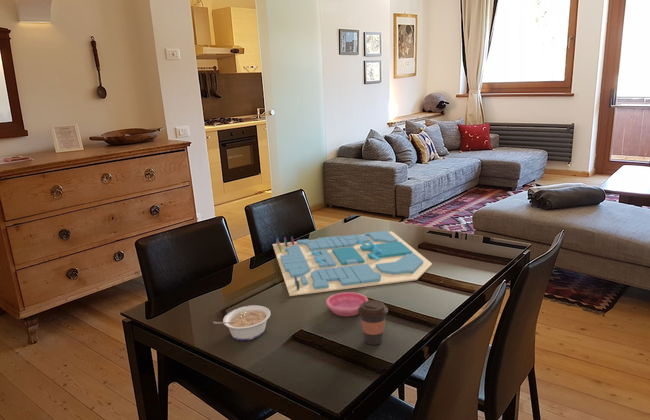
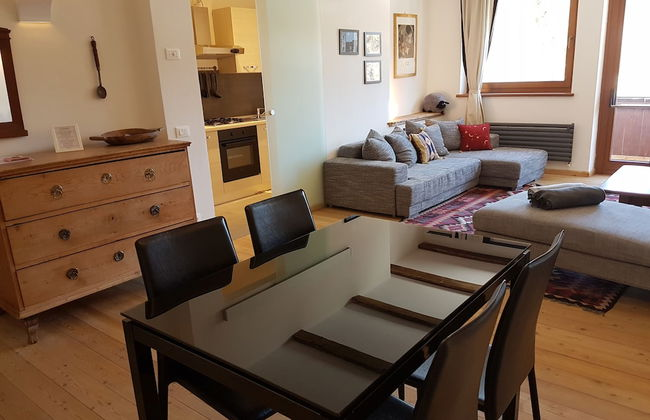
- legume [212,304,271,342]
- board game [272,230,433,297]
- coffee cup [358,299,389,346]
- saucer [325,291,369,317]
